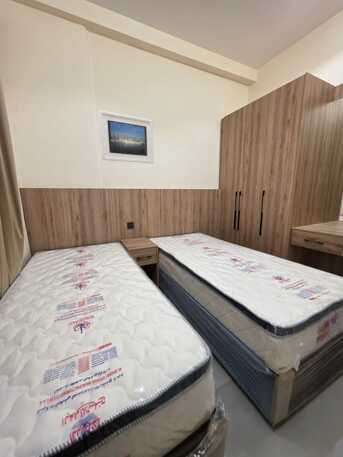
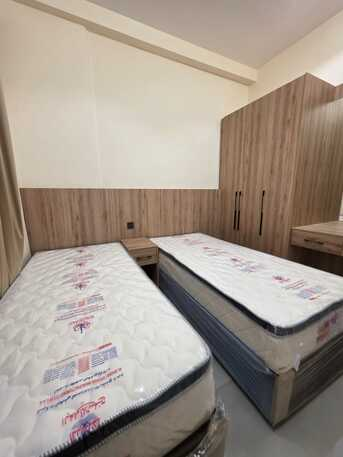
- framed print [98,109,155,164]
